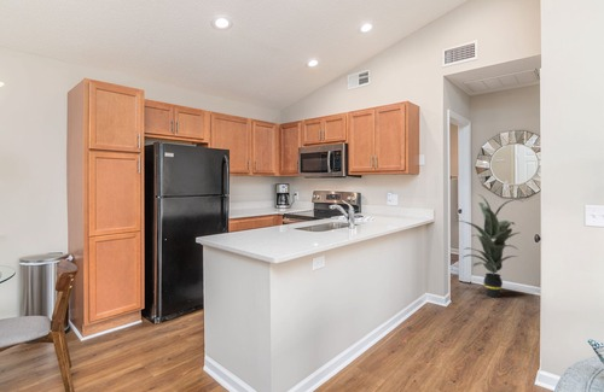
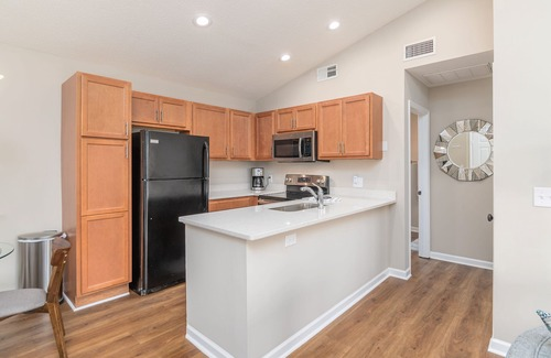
- indoor plant [452,193,525,298]
